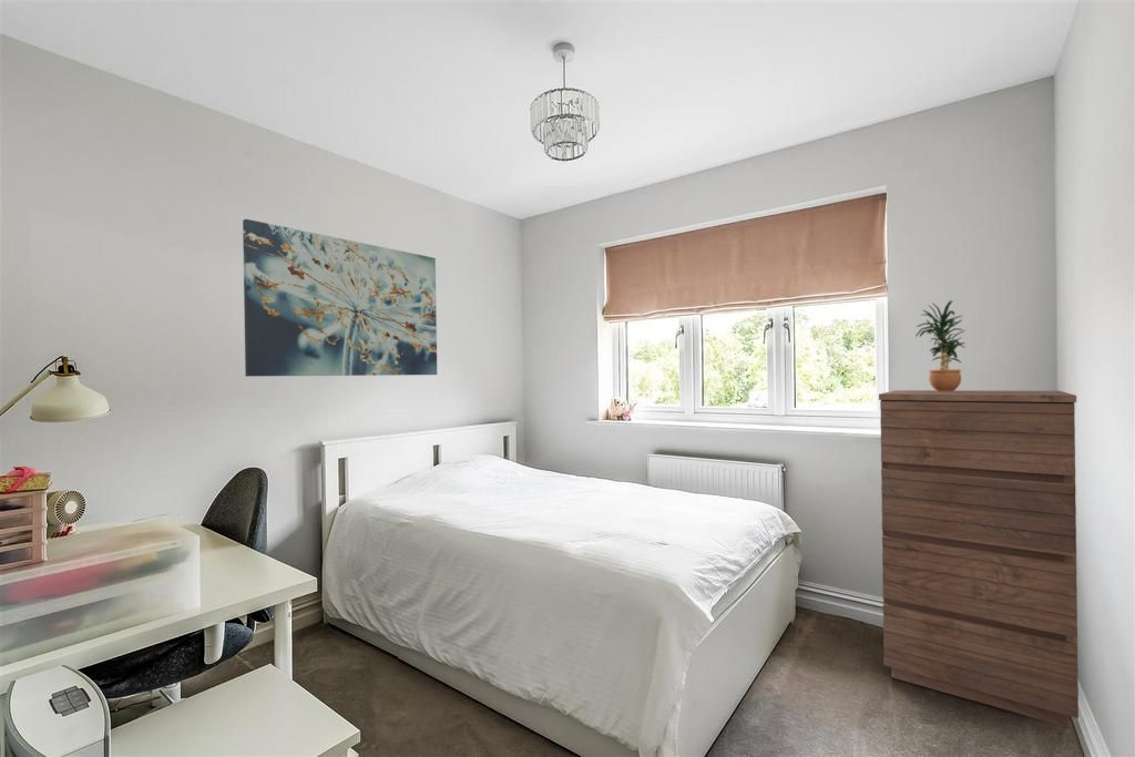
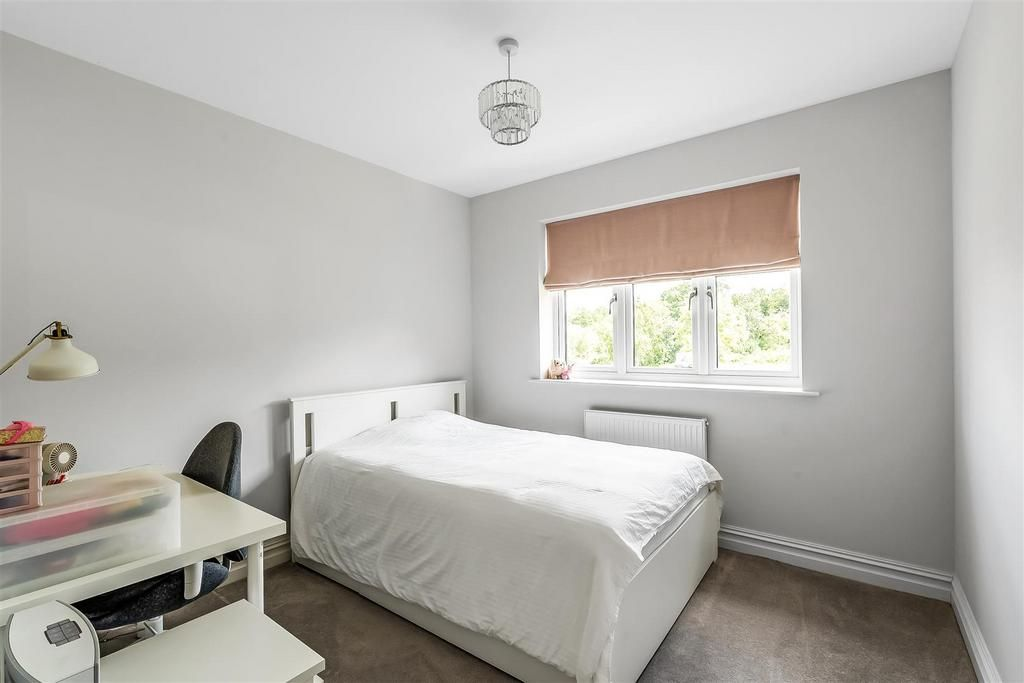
- dresser [878,389,1080,728]
- potted plant [914,299,968,392]
- wall art [242,218,438,378]
